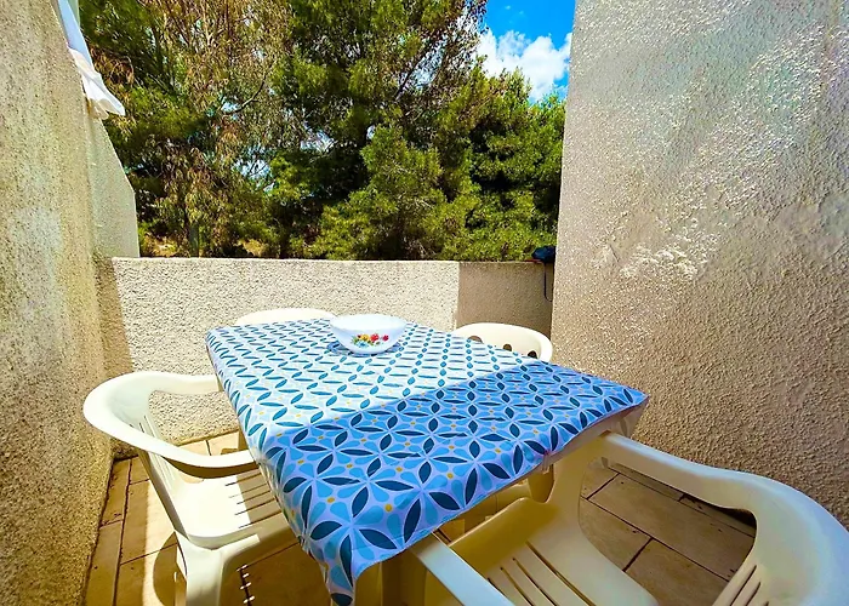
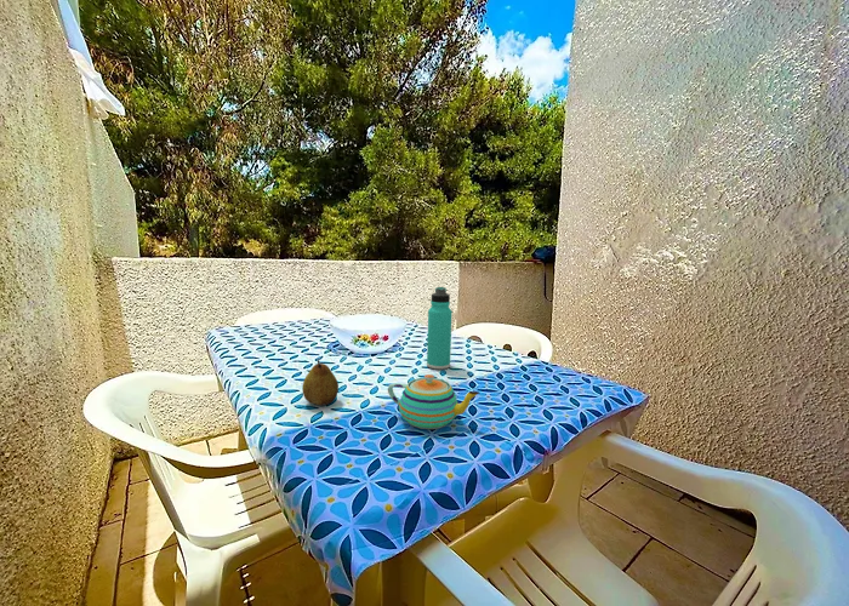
+ fruit [301,359,340,406]
+ teapot [387,373,482,430]
+ thermos bottle [426,286,454,371]
